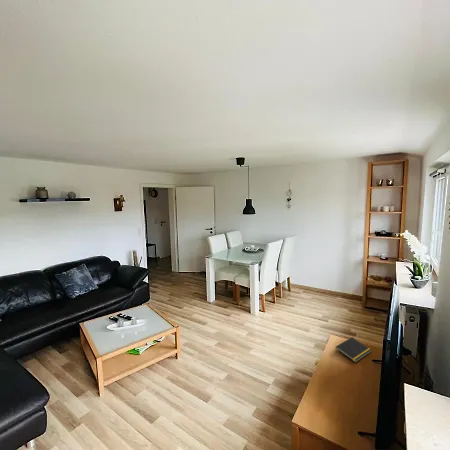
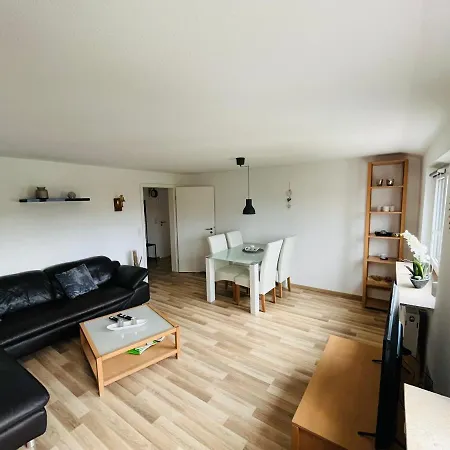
- notepad [334,336,372,363]
